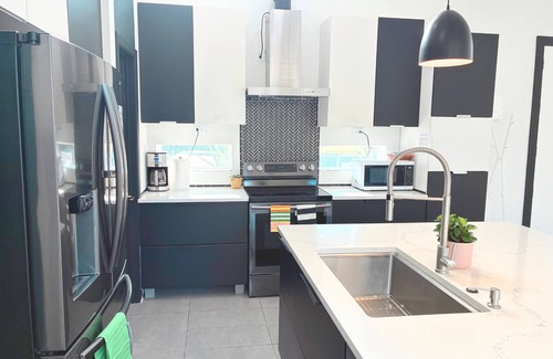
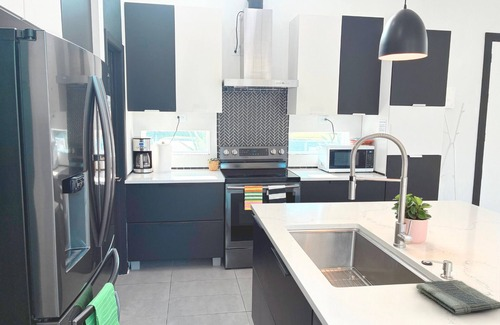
+ dish towel [415,279,500,315]
